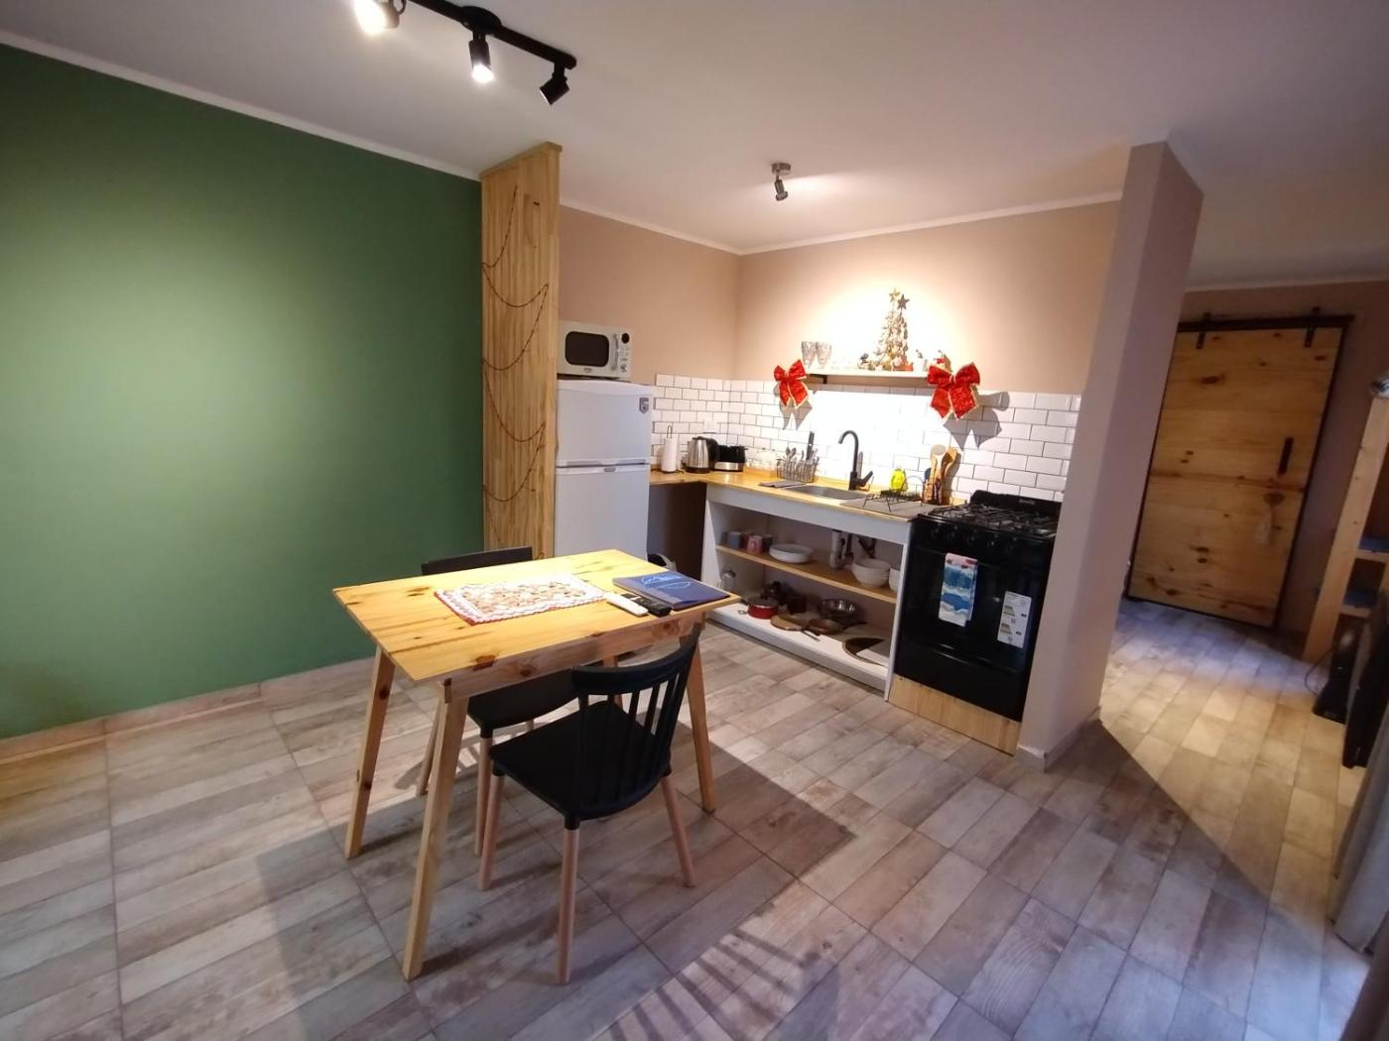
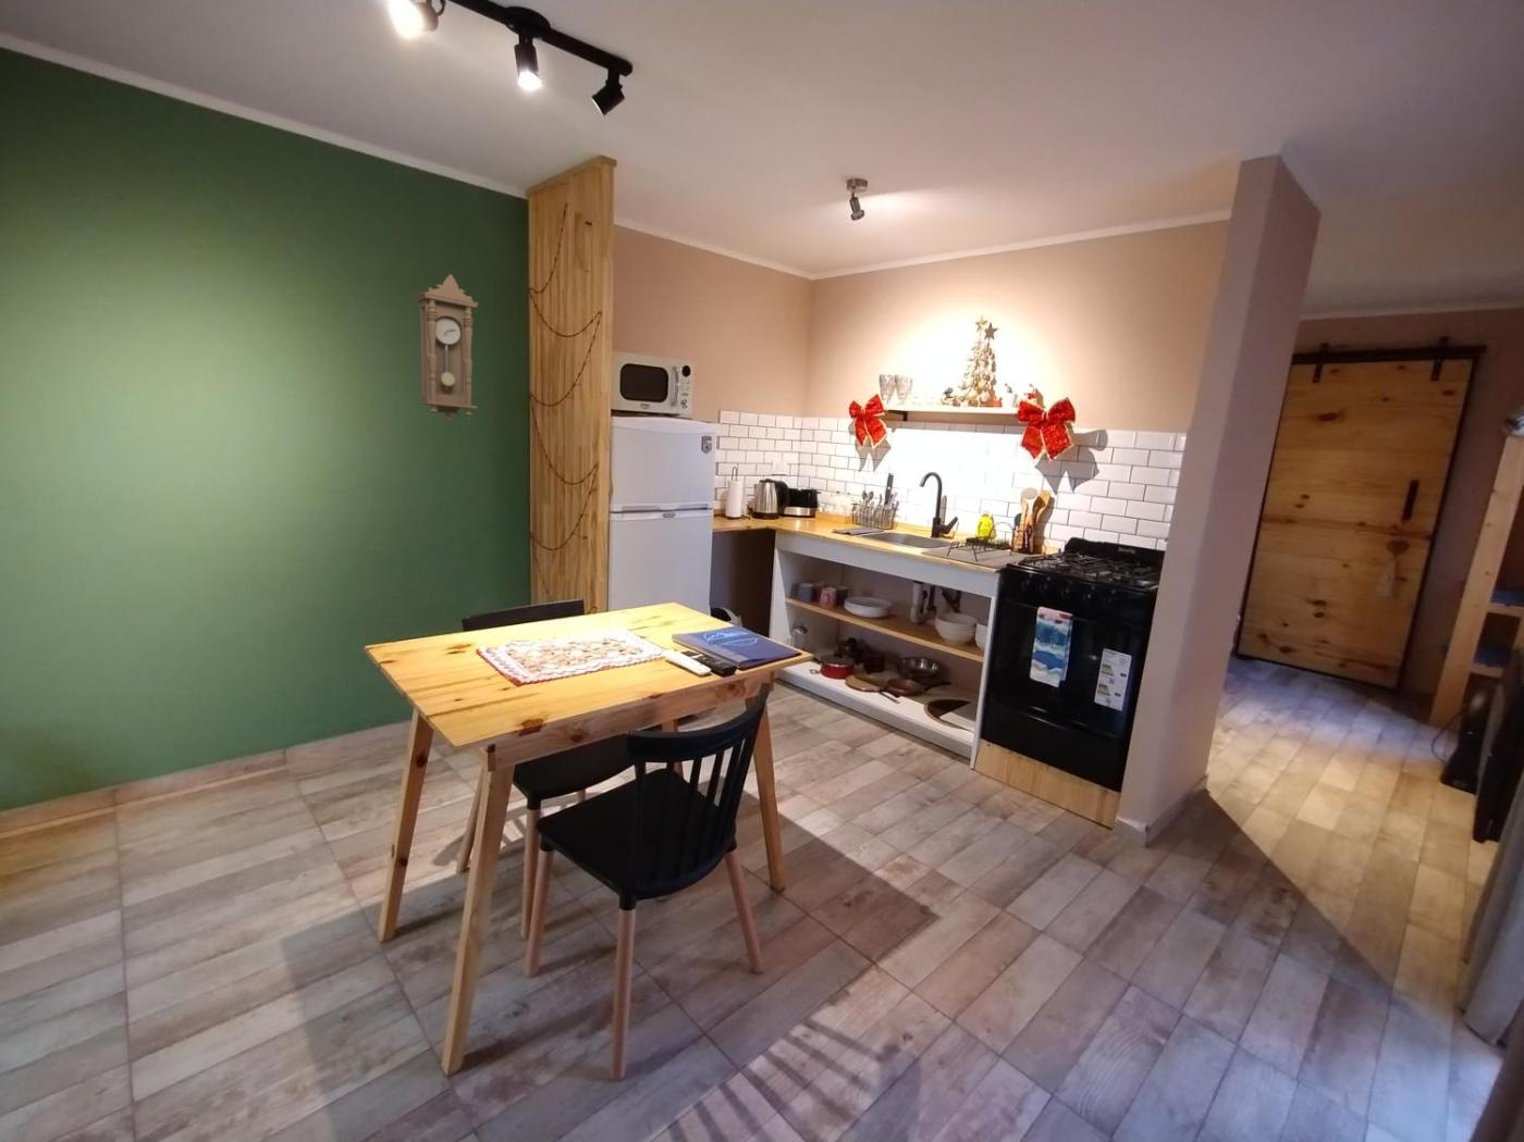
+ pendulum clock [413,274,479,425]
